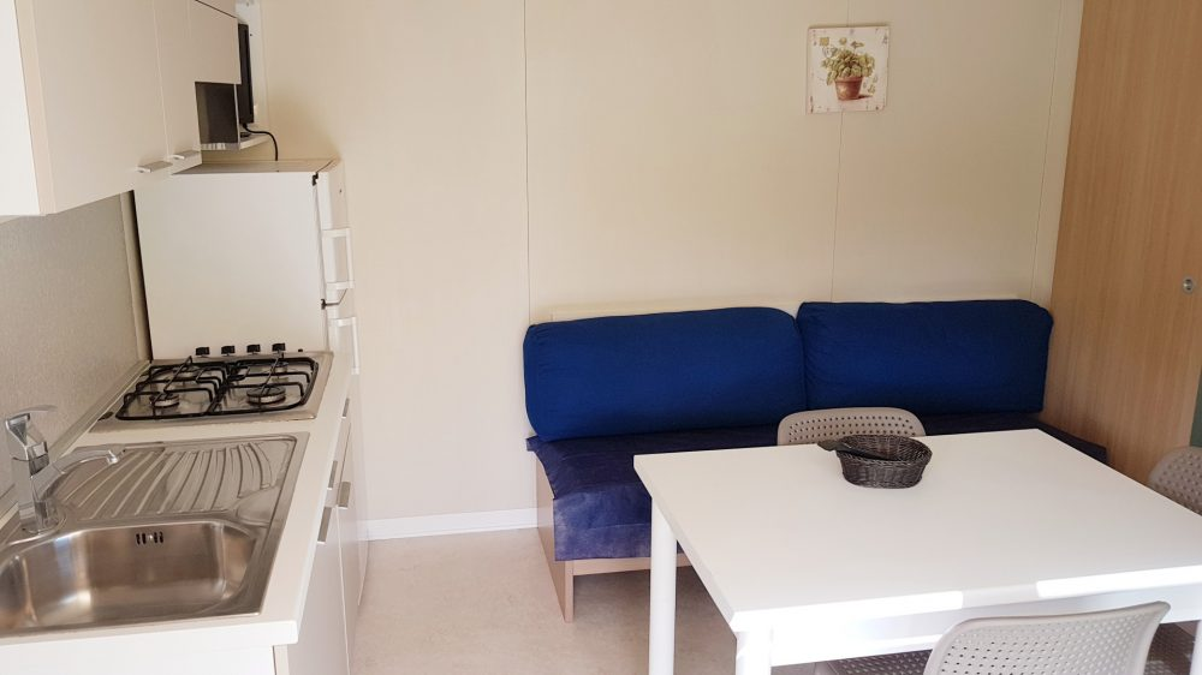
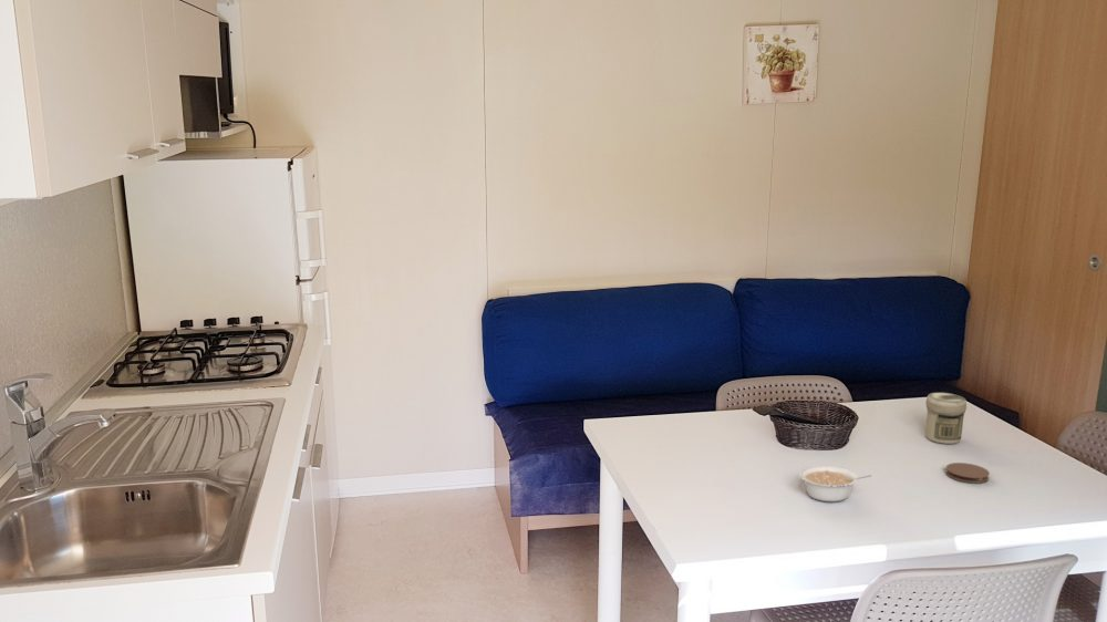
+ legume [798,465,872,502]
+ coaster [944,462,991,485]
+ jar [924,392,968,445]
